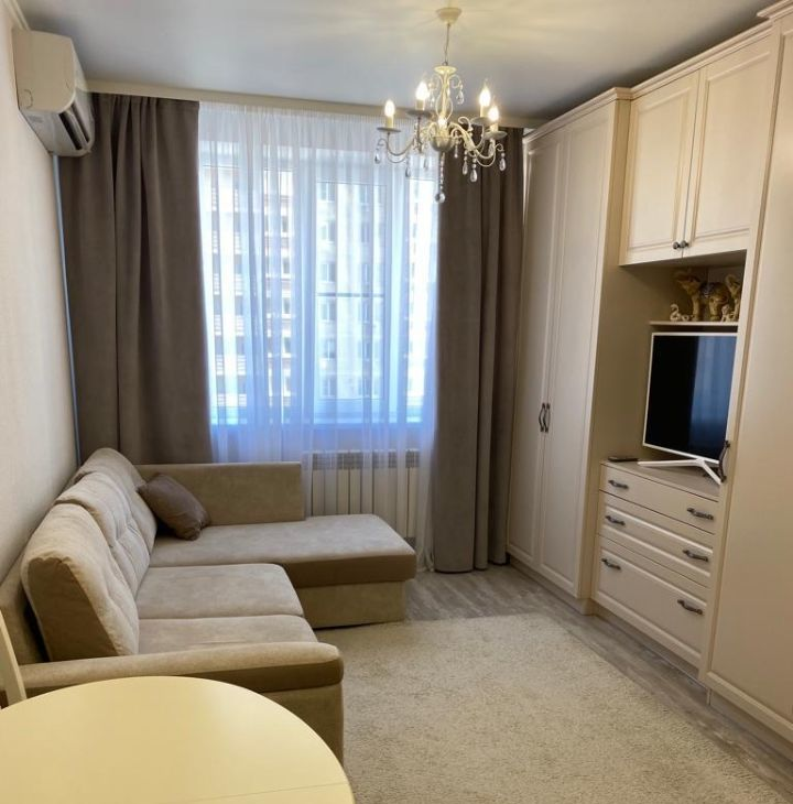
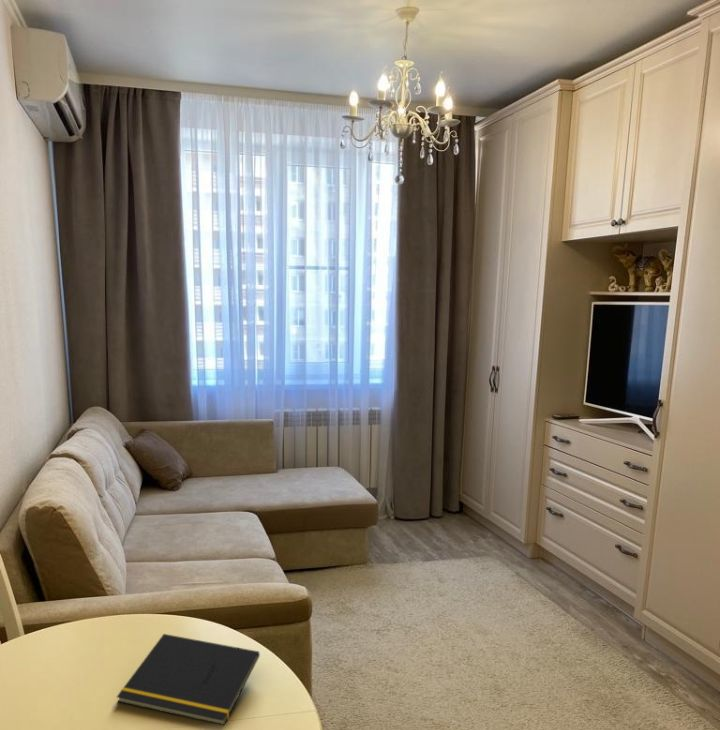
+ notepad [116,633,261,726]
